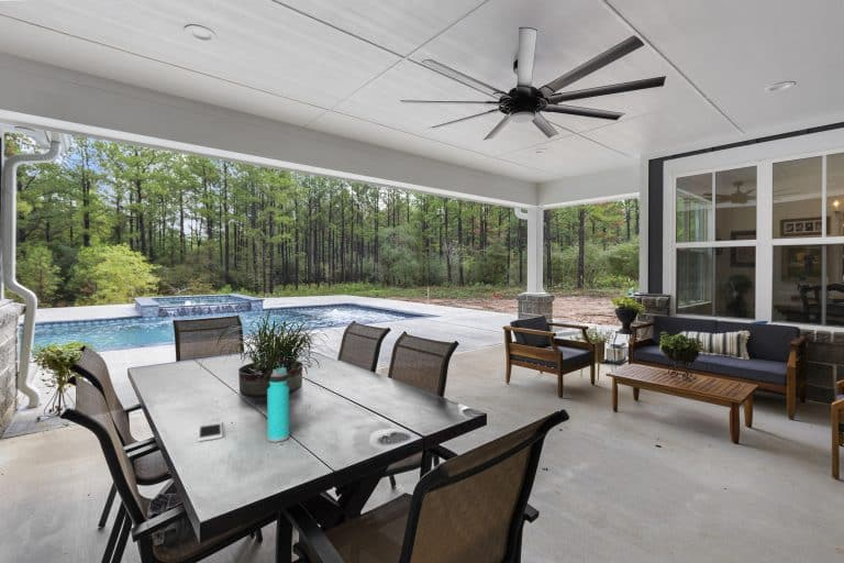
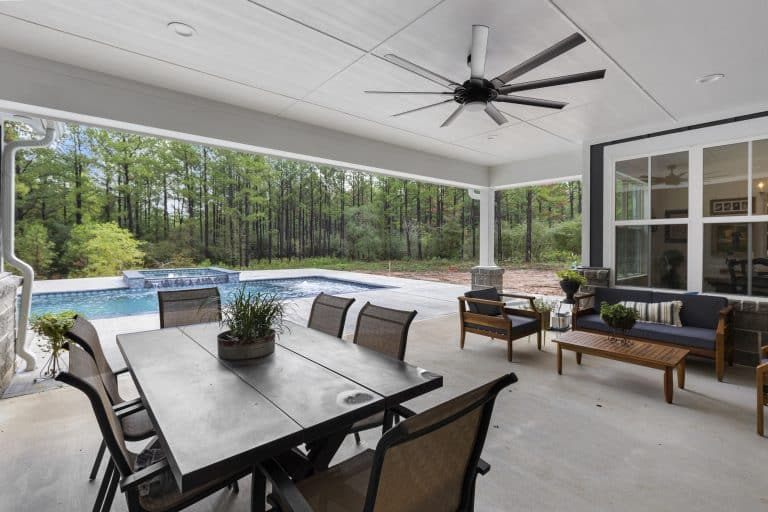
- water bottle [266,366,290,443]
- cell phone [197,421,223,442]
